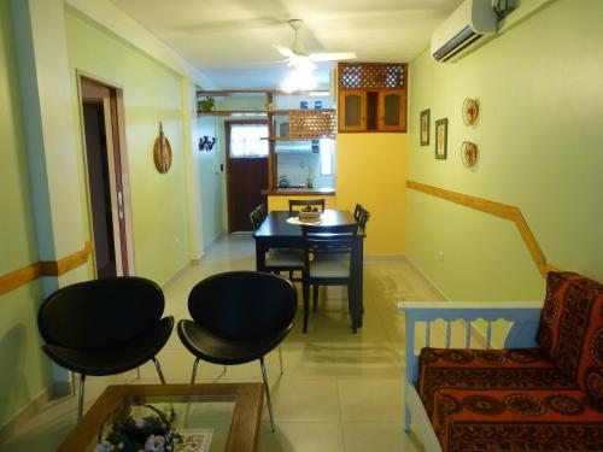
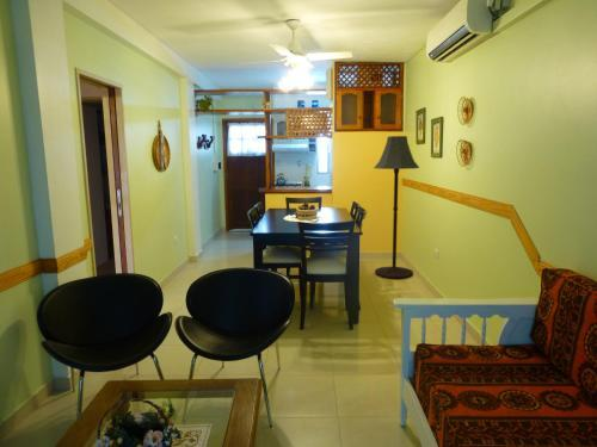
+ floor lamp [373,135,420,280]
